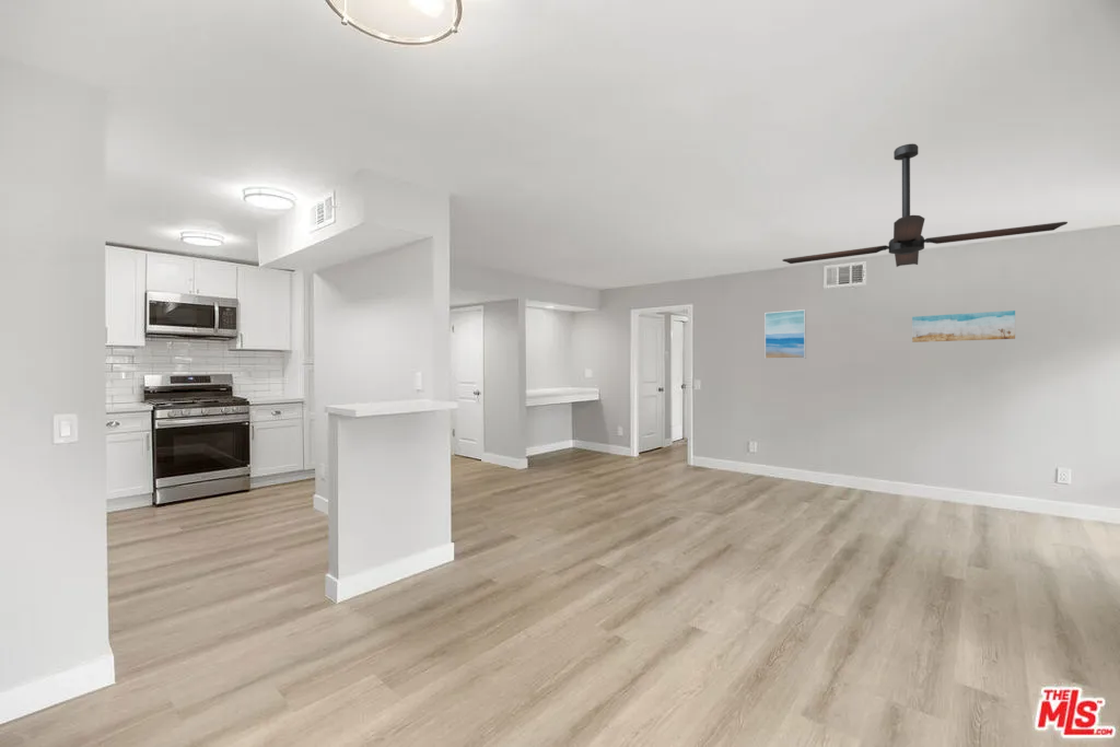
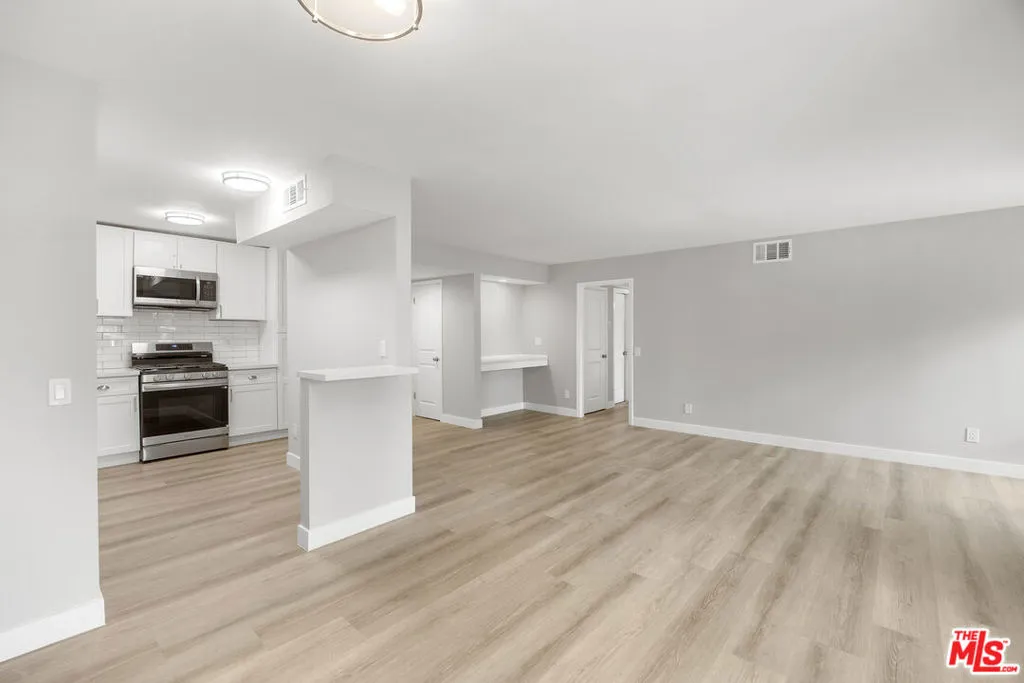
- wall art [911,310,1016,343]
- ceiling fan [781,142,1069,268]
- wall art [763,308,807,360]
